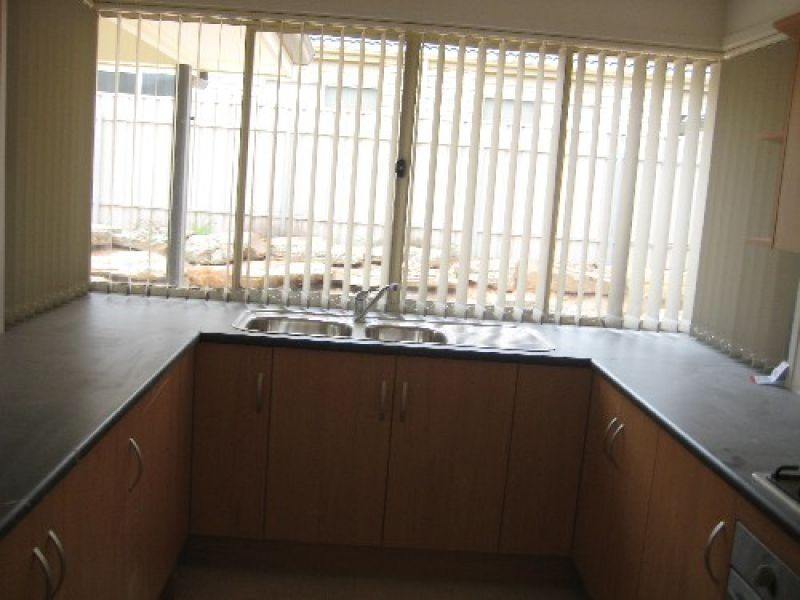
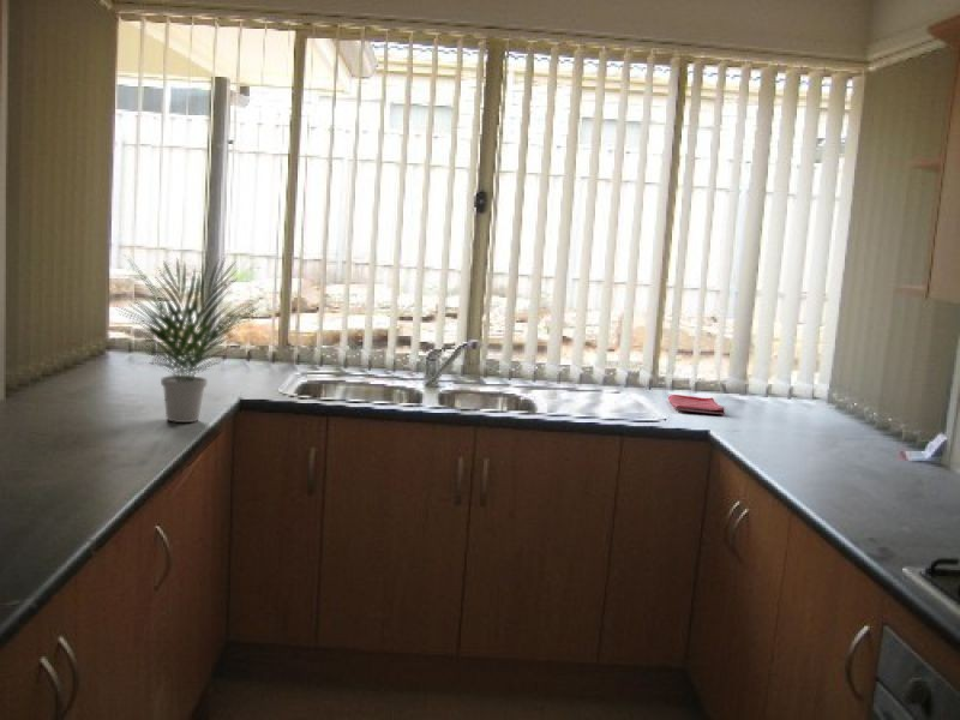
+ potted plant [114,256,264,424]
+ dish towel [667,394,726,415]
